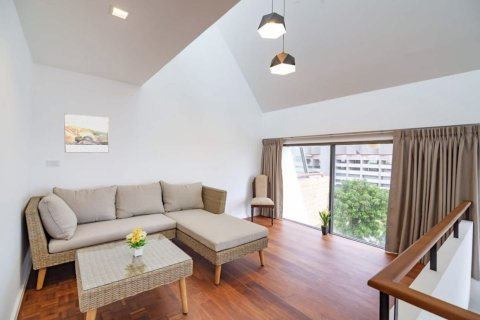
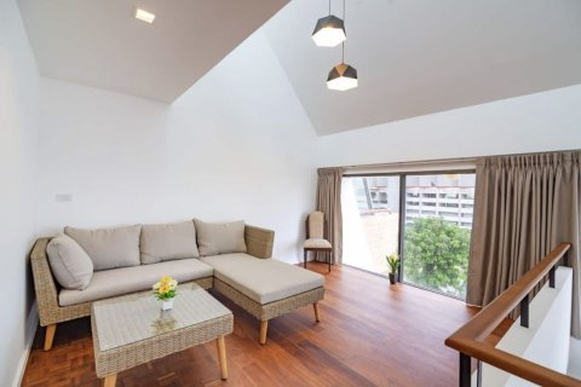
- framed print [63,113,110,153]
